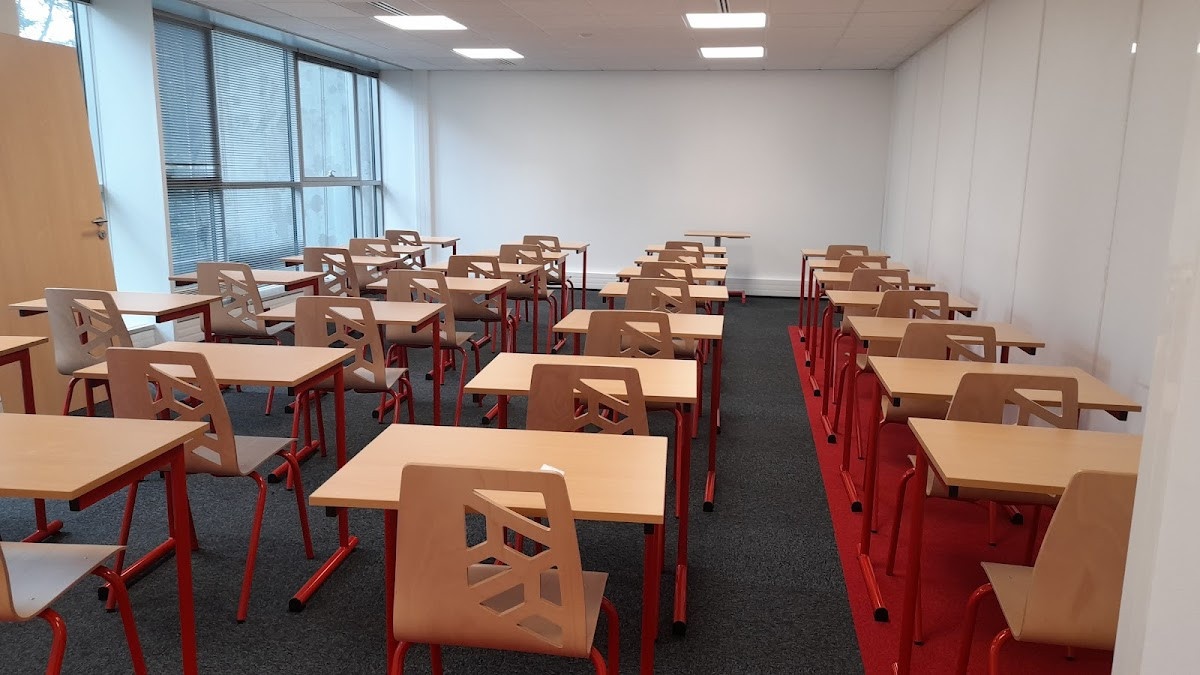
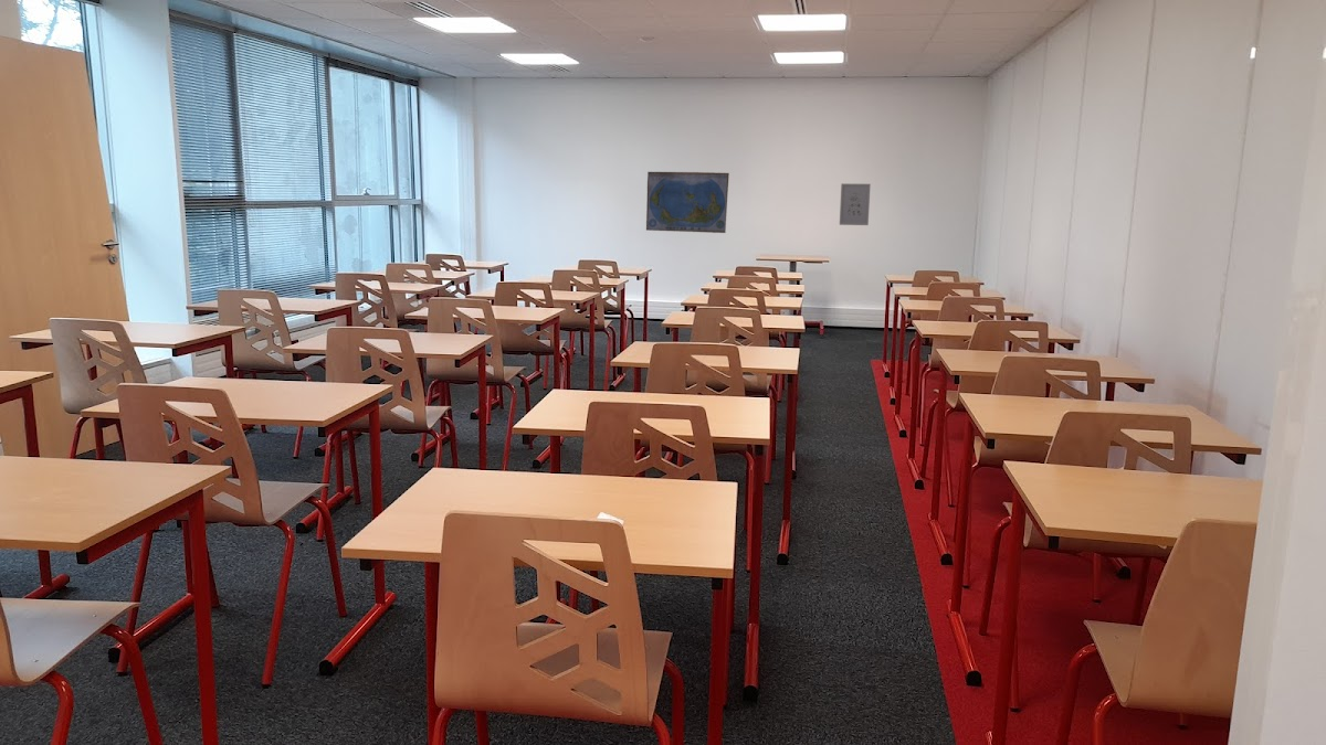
+ wall art [839,182,872,226]
+ world map [645,171,730,234]
